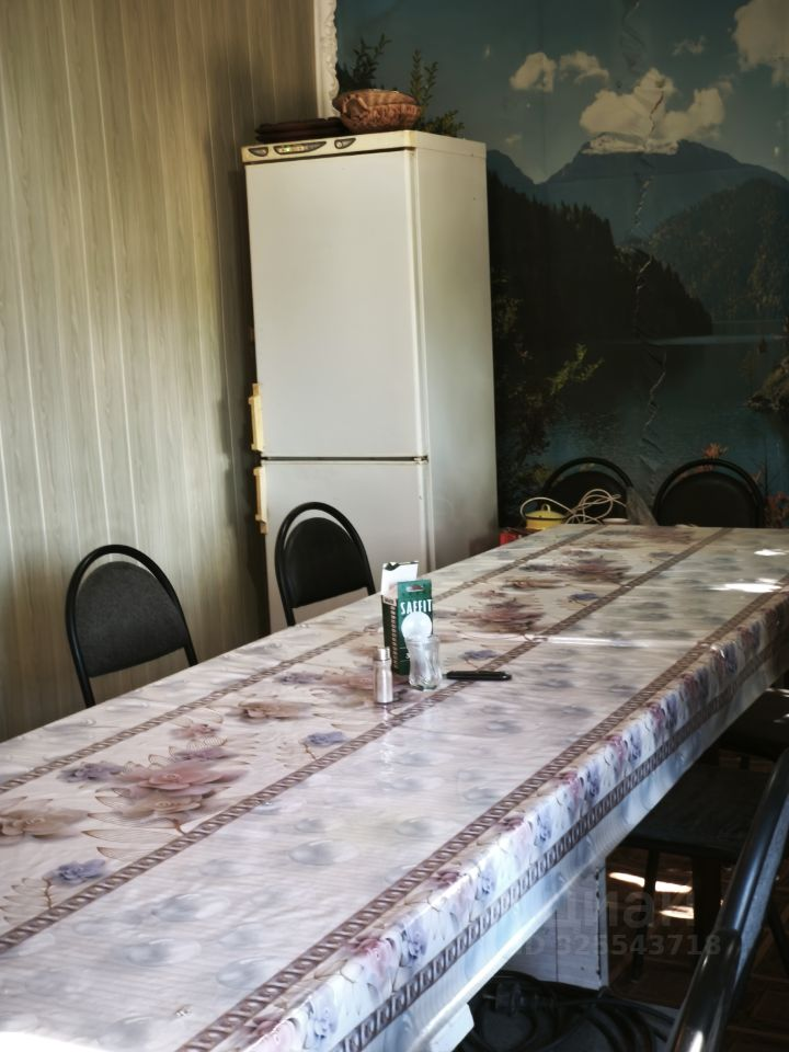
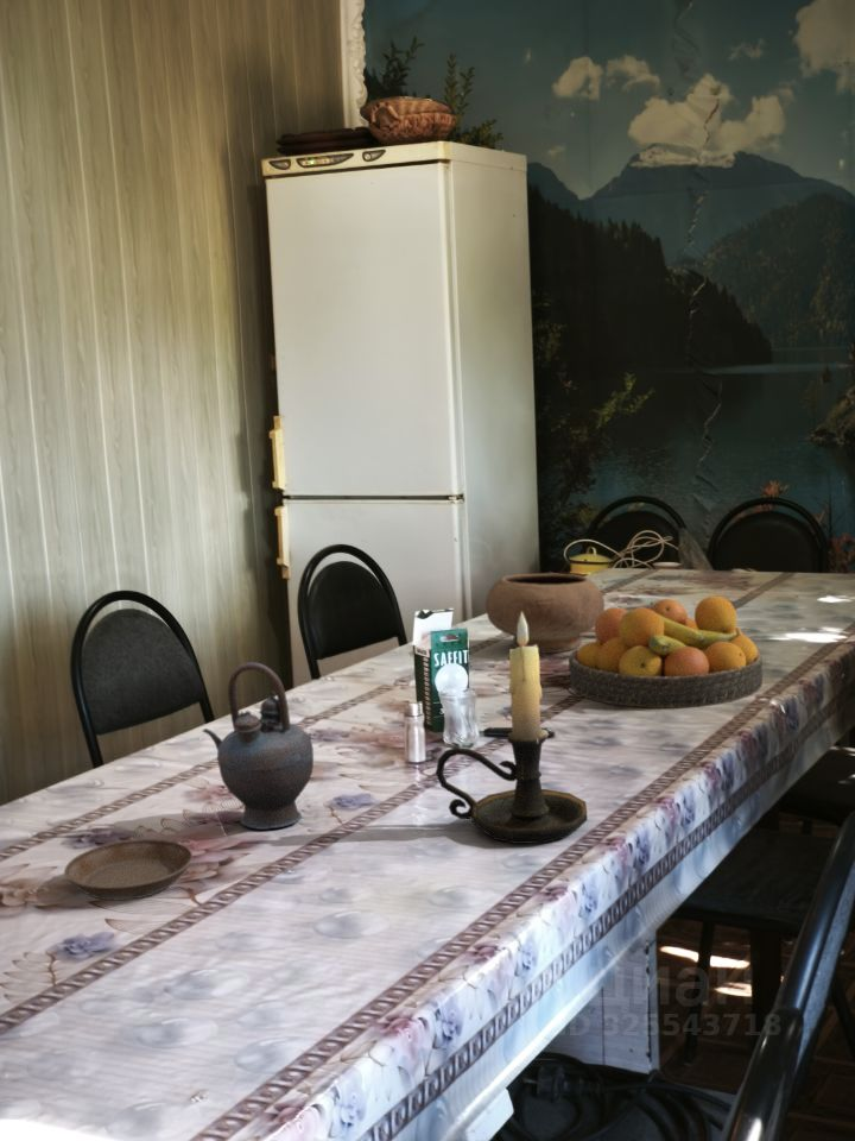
+ bowl [484,573,606,654]
+ candle holder [435,611,588,845]
+ teapot [202,661,315,831]
+ saucer [63,838,194,901]
+ fruit bowl [568,594,764,710]
